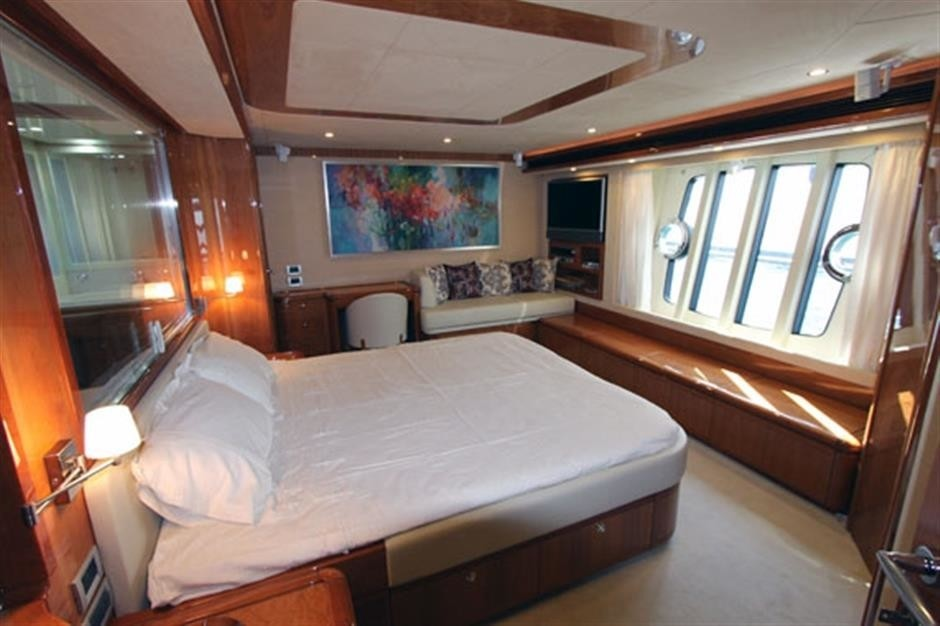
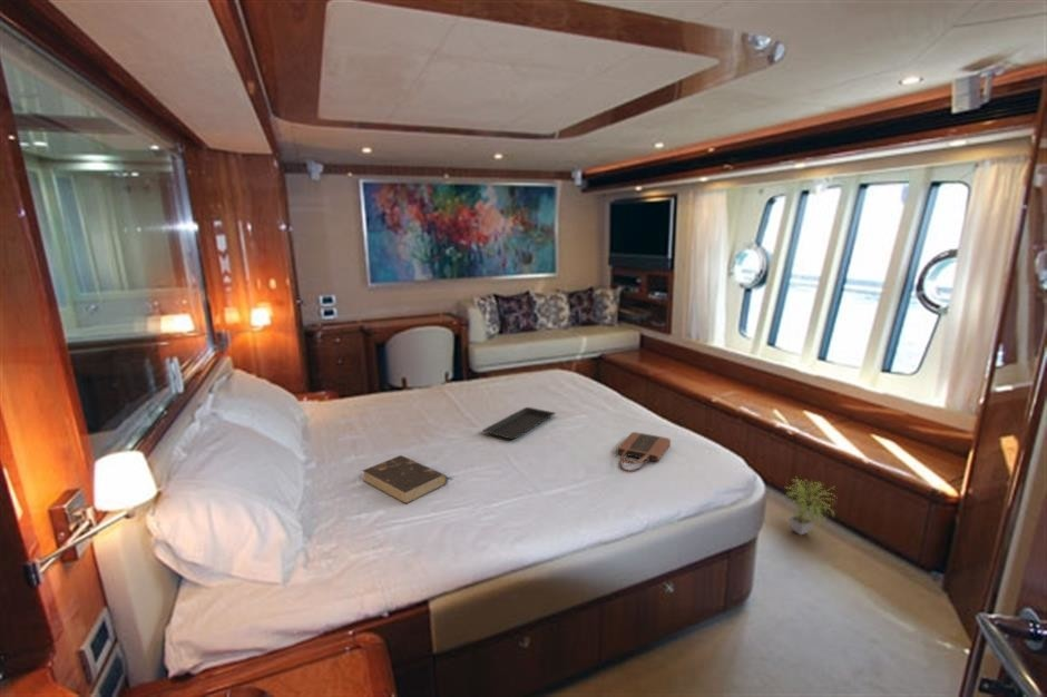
+ serving tray [481,406,557,440]
+ book [362,454,449,505]
+ potted plant [783,477,838,536]
+ tote bag [615,431,672,473]
